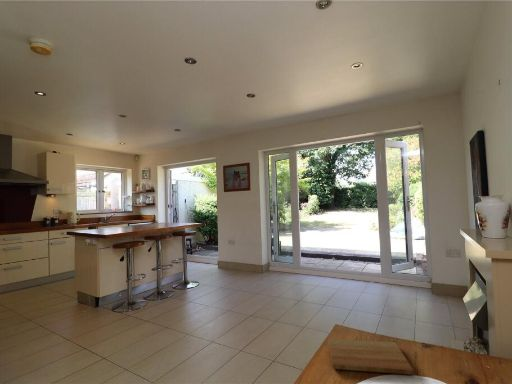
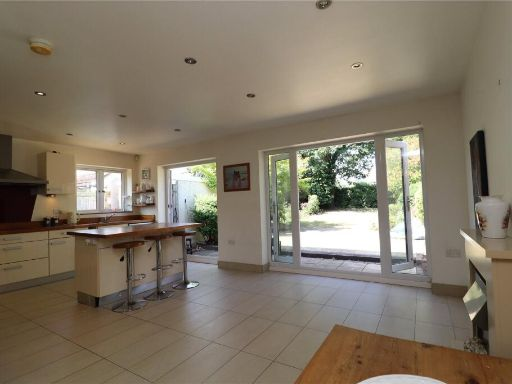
- cutting board [328,338,414,376]
